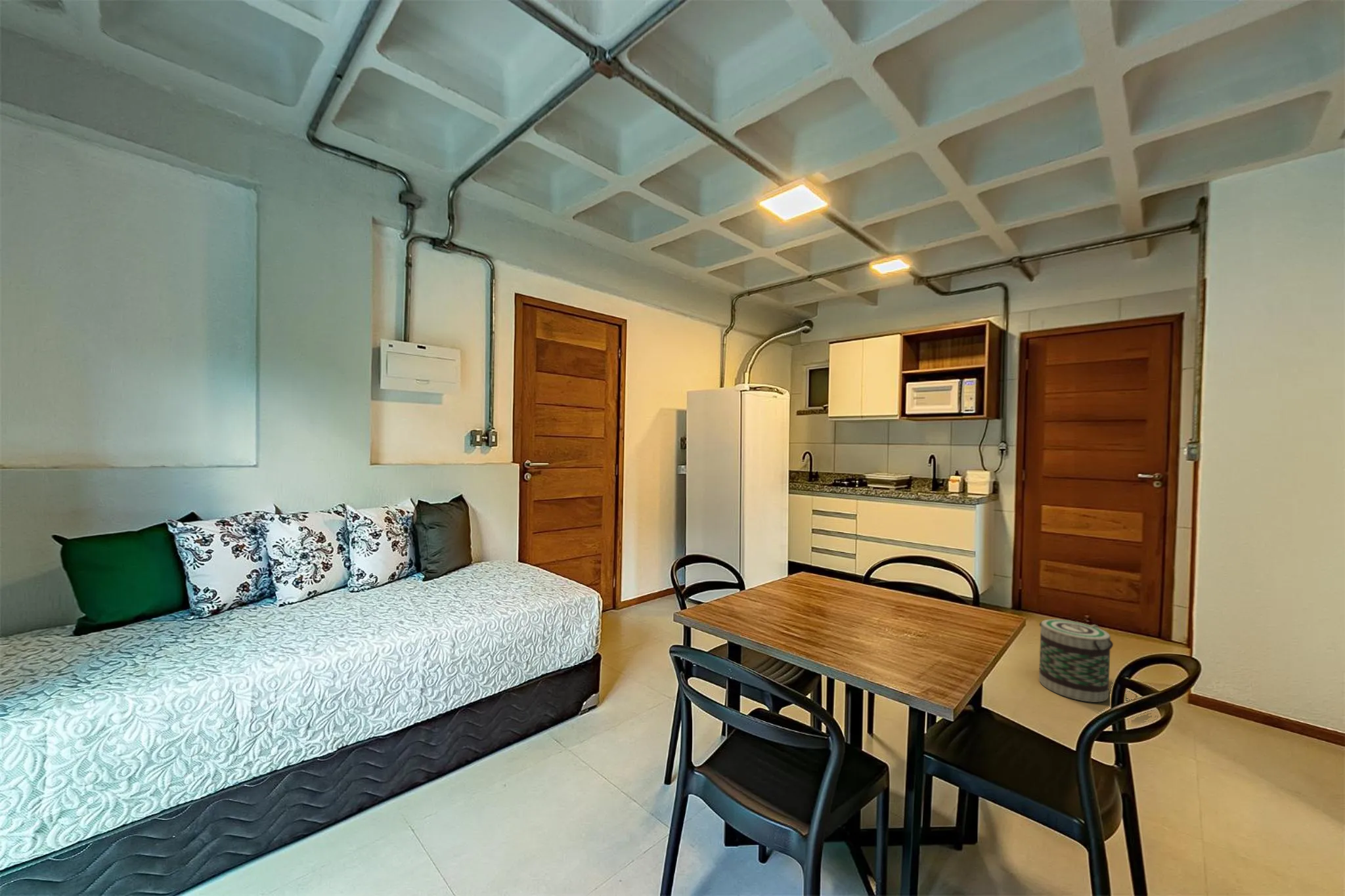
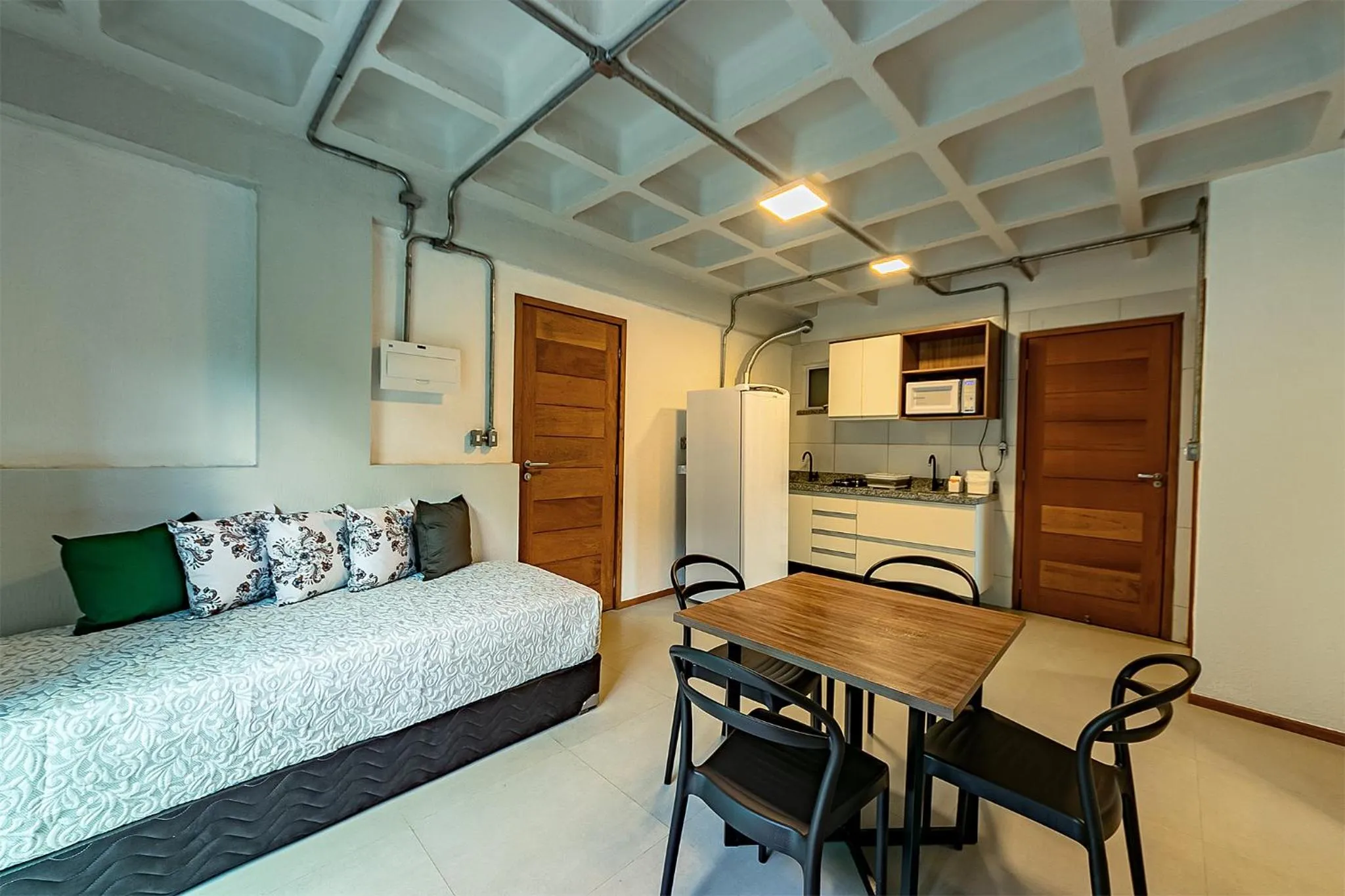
- basket [1038,618,1114,703]
